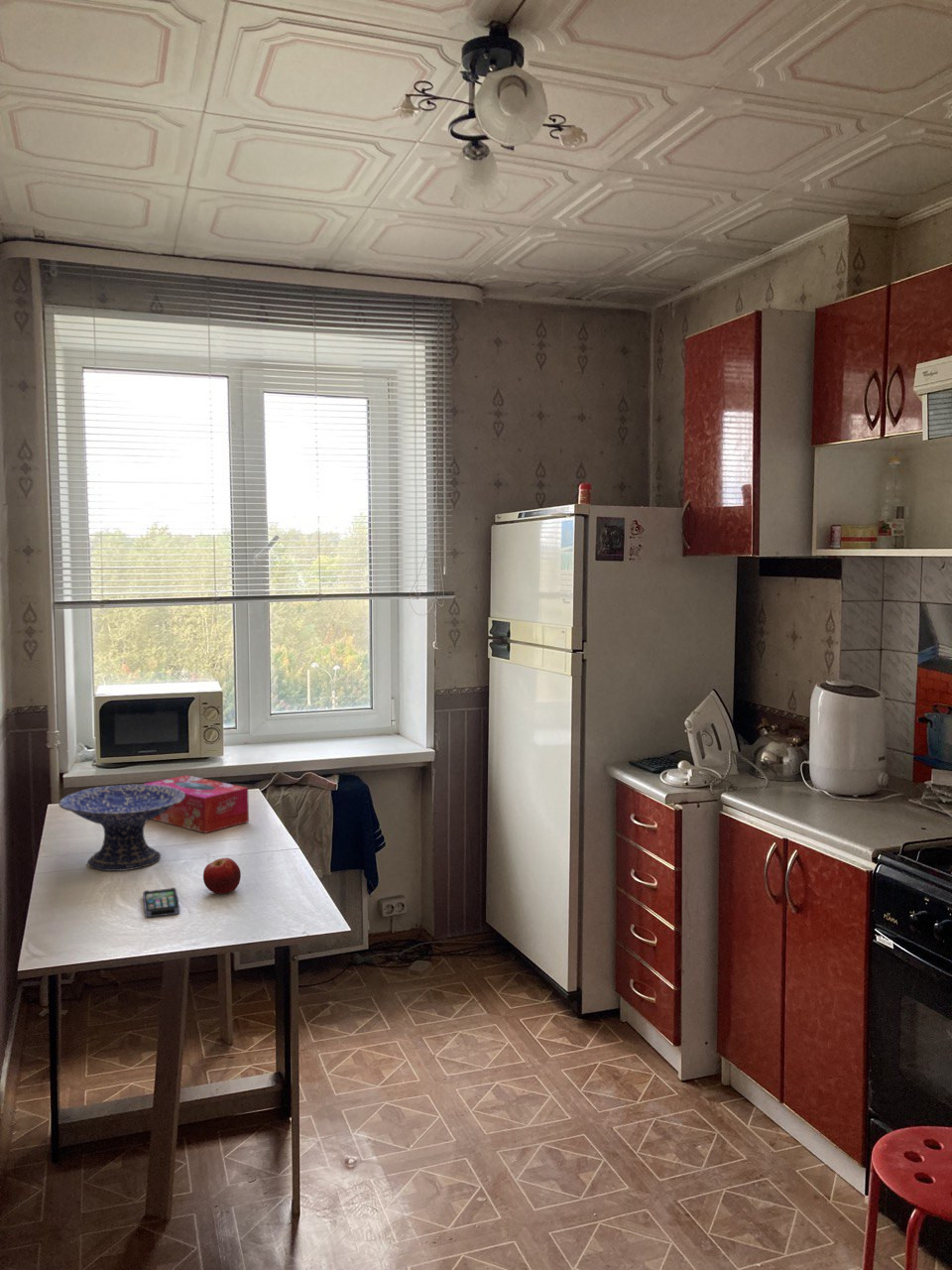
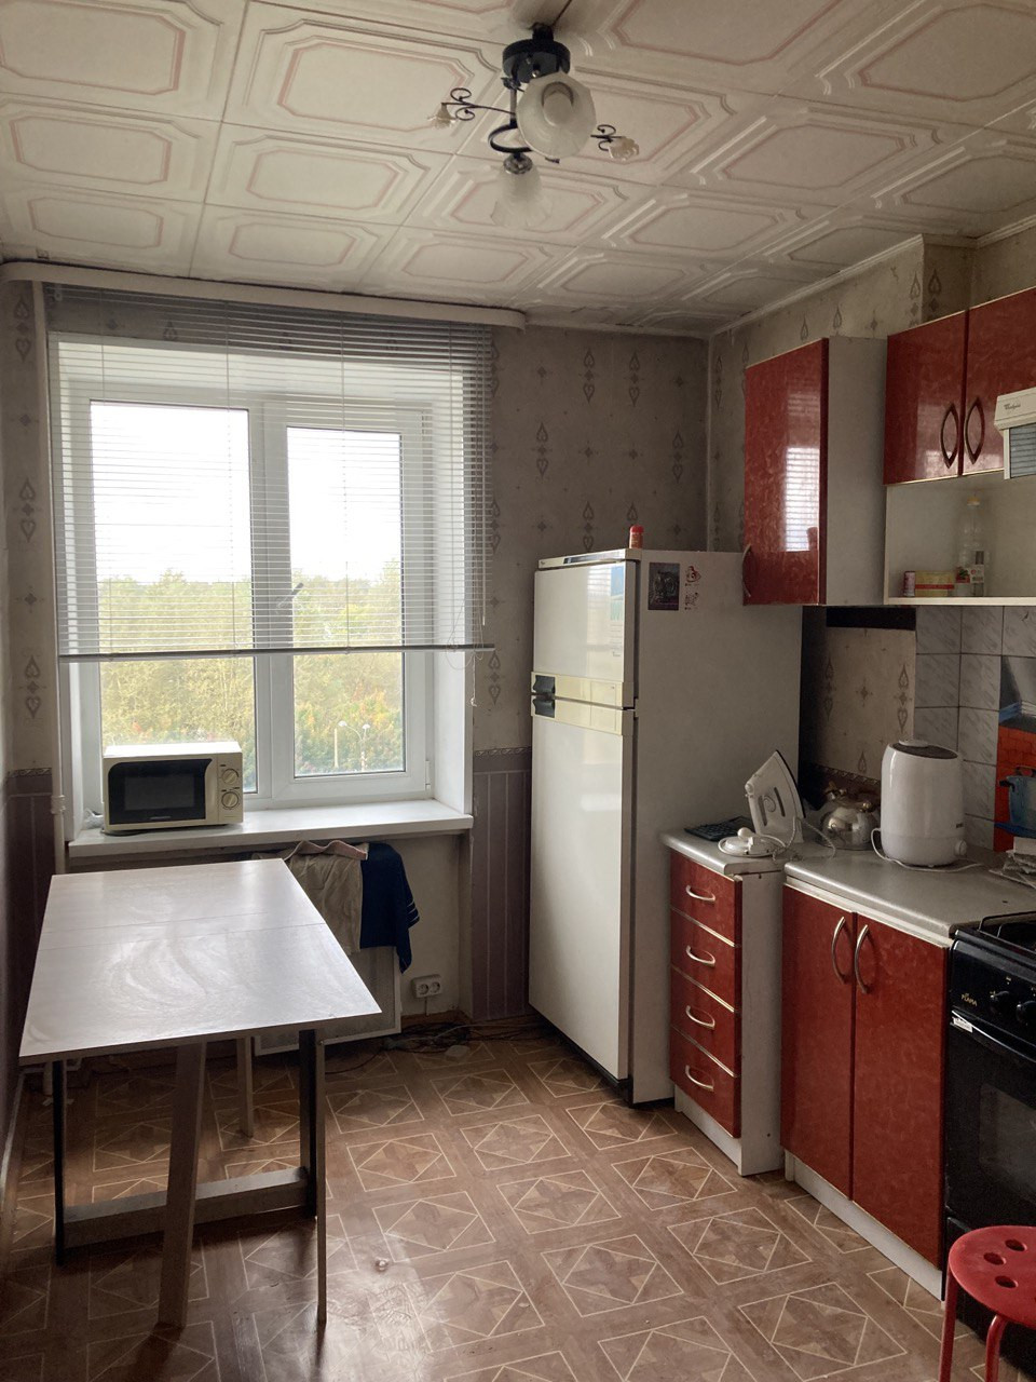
- fruit [202,857,242,895]
- tissue box [142,774,250,834]
- decorative bowl [58,784,185,872]
- smartphone [142,887,181,918]
